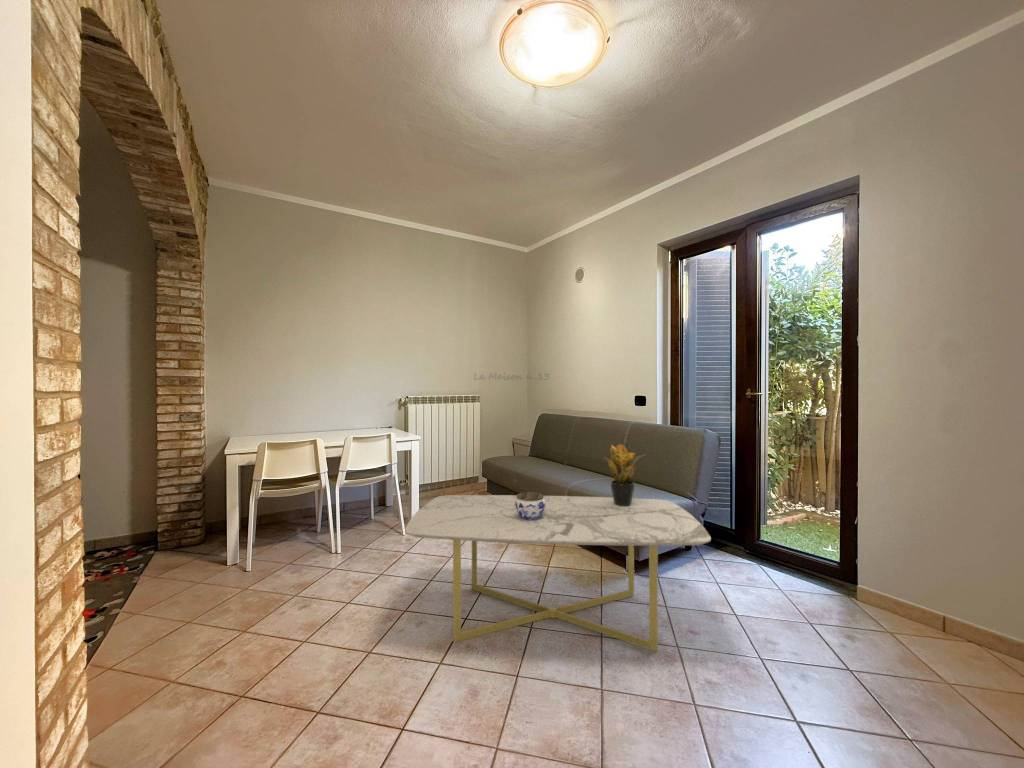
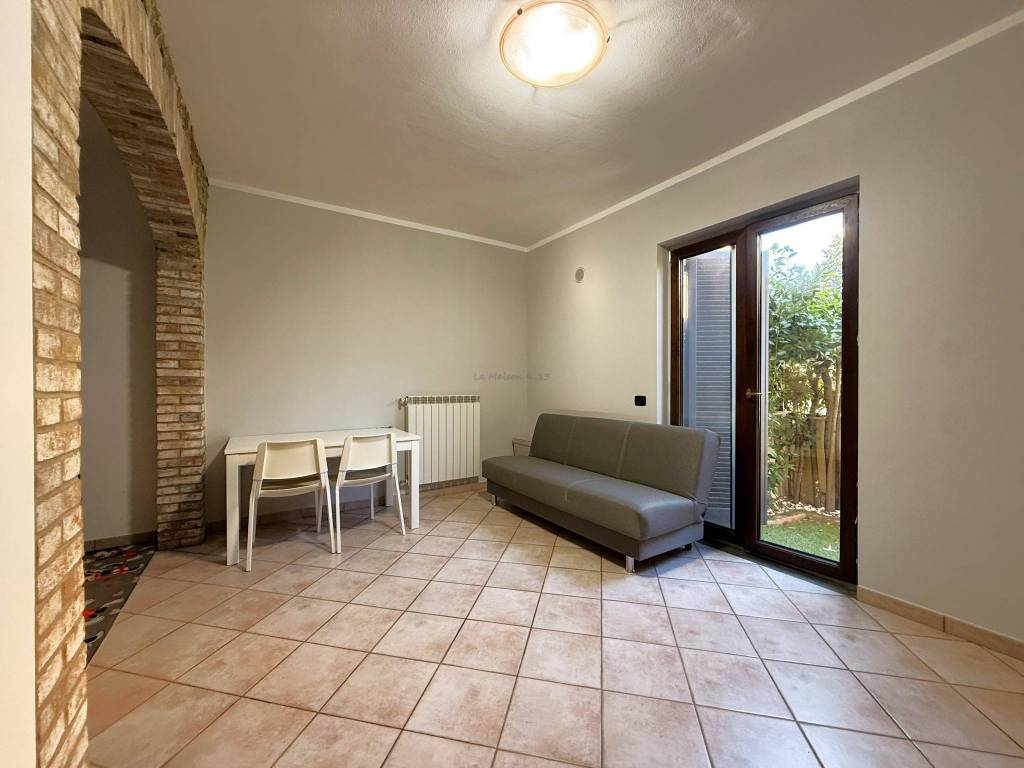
- jar [515,491,545,520]
- potted plant [602,442,647,507]
- coffee table [404,494,712,653]
